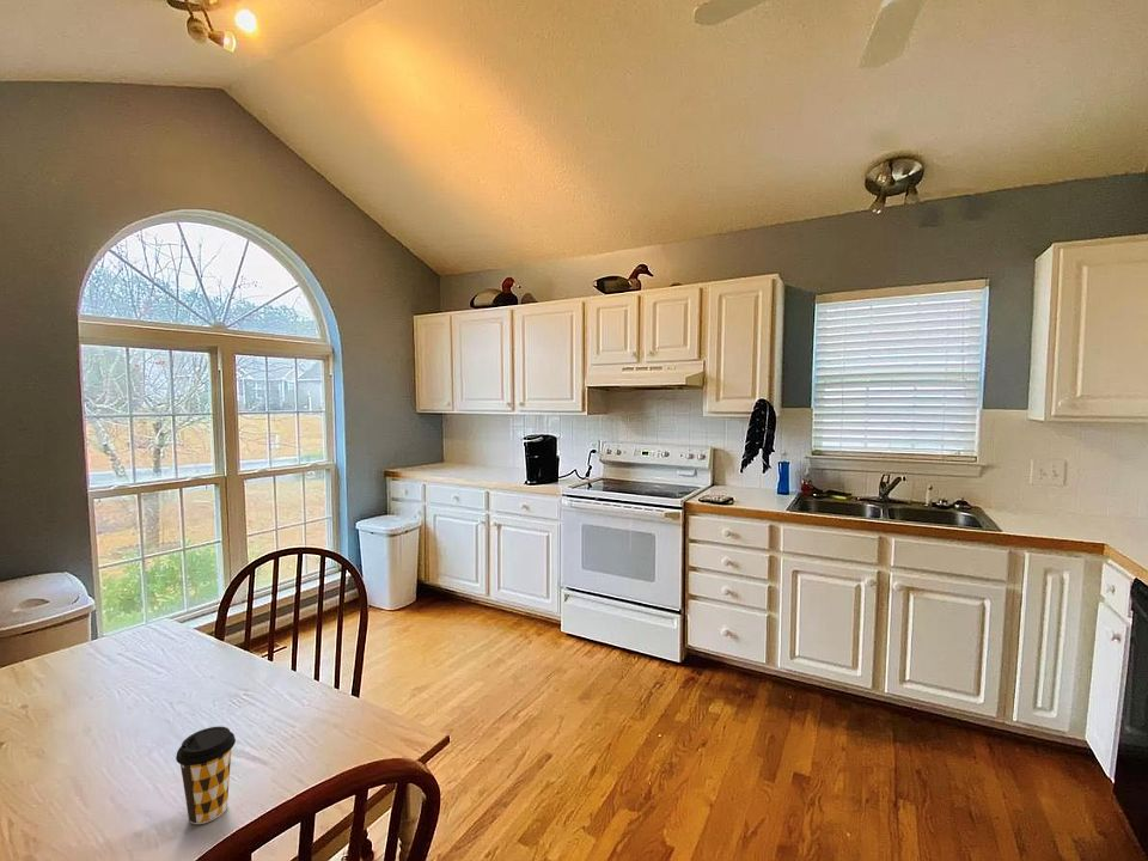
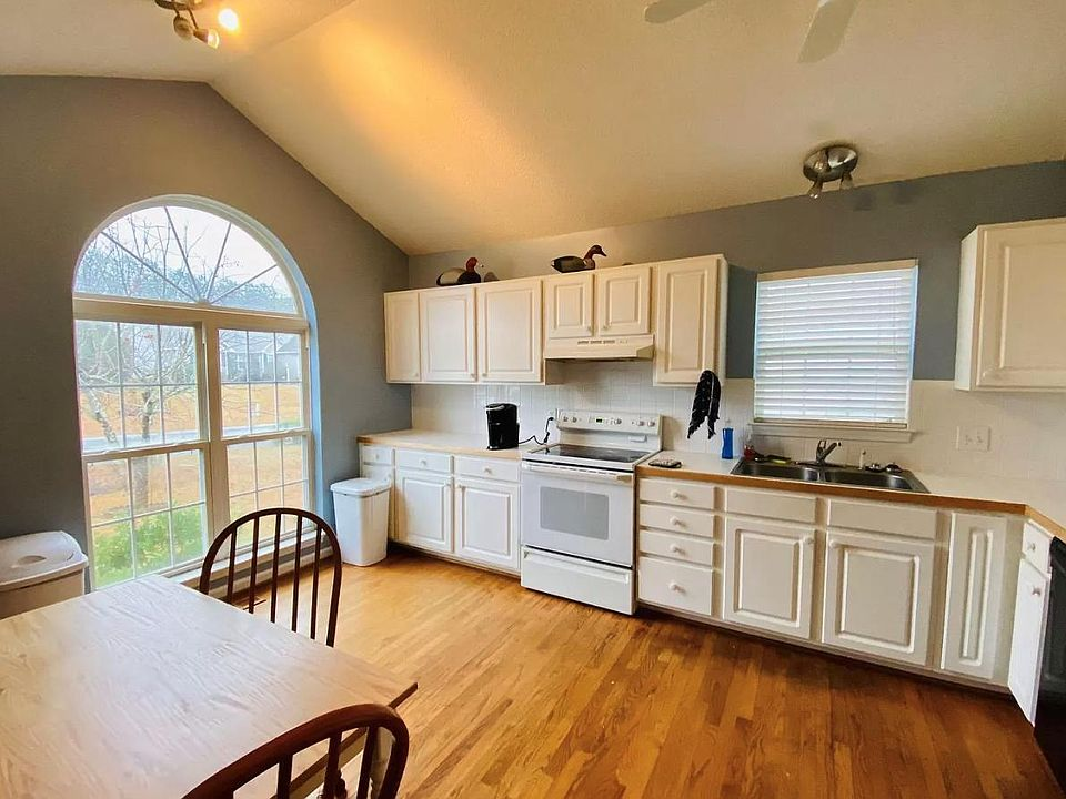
- coffee cup [175,726,237,825]
